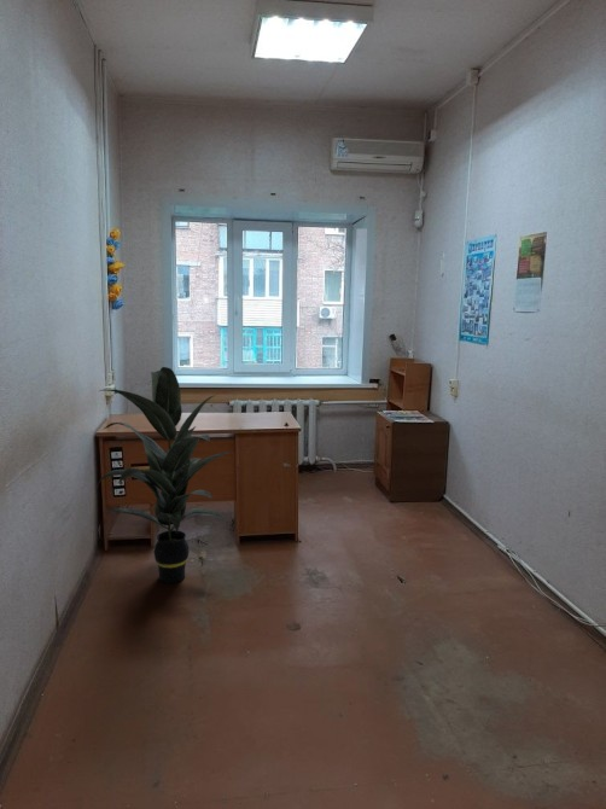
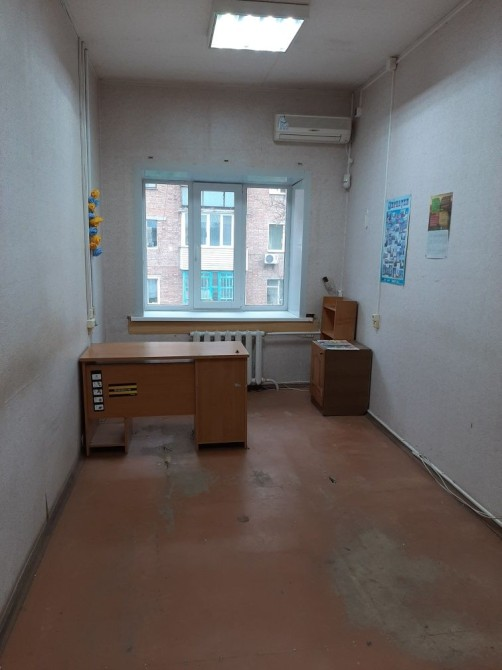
- indoor plant [94,366,232,584]
